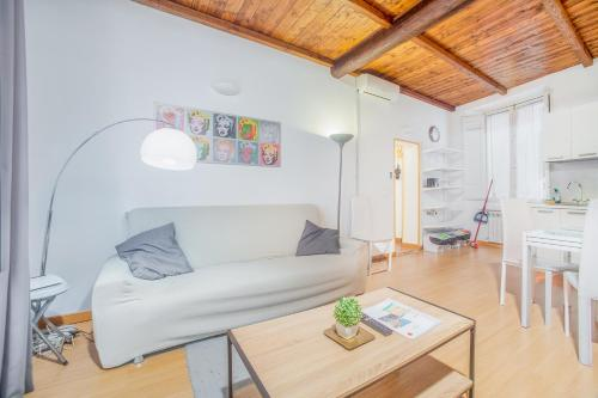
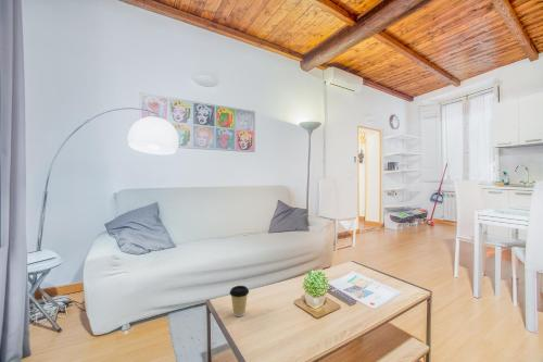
+ coffee cup [229,285,250,317]
